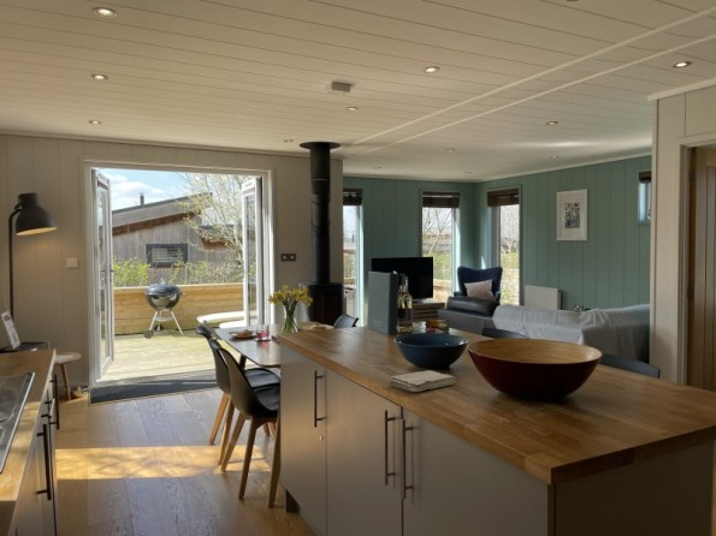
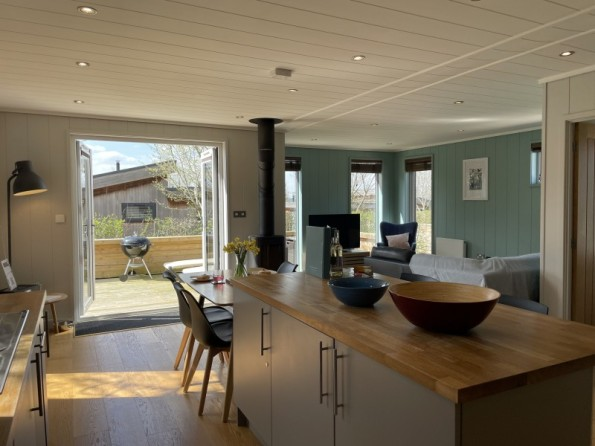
- washcloth [387,369,457,393]
